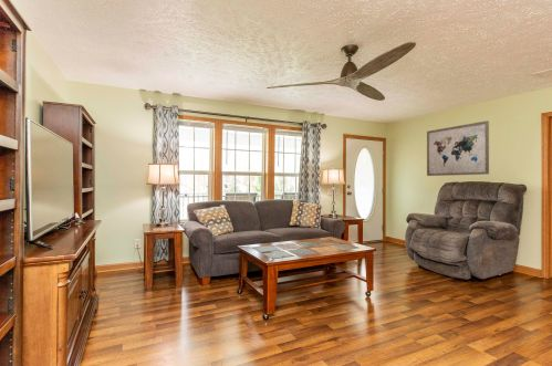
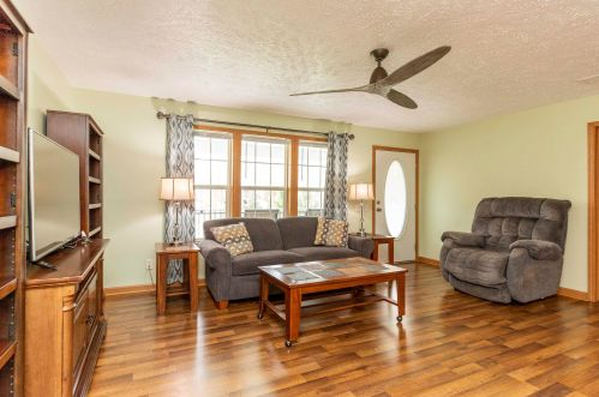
- wall art [426,119,490,177]
